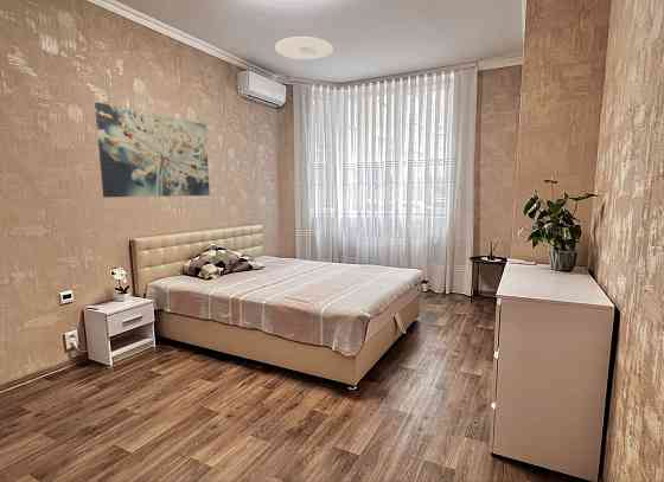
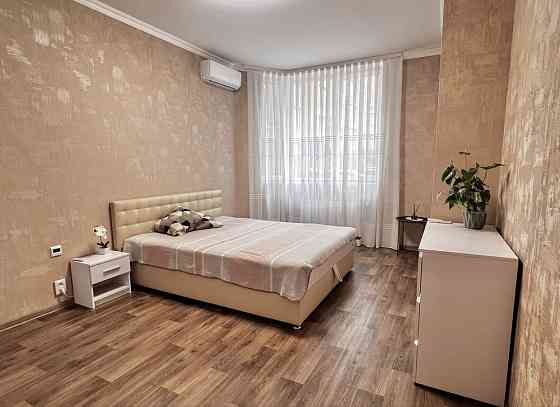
- wall art [94,102,211,199]
- ceiling light [274,36,334,60]
